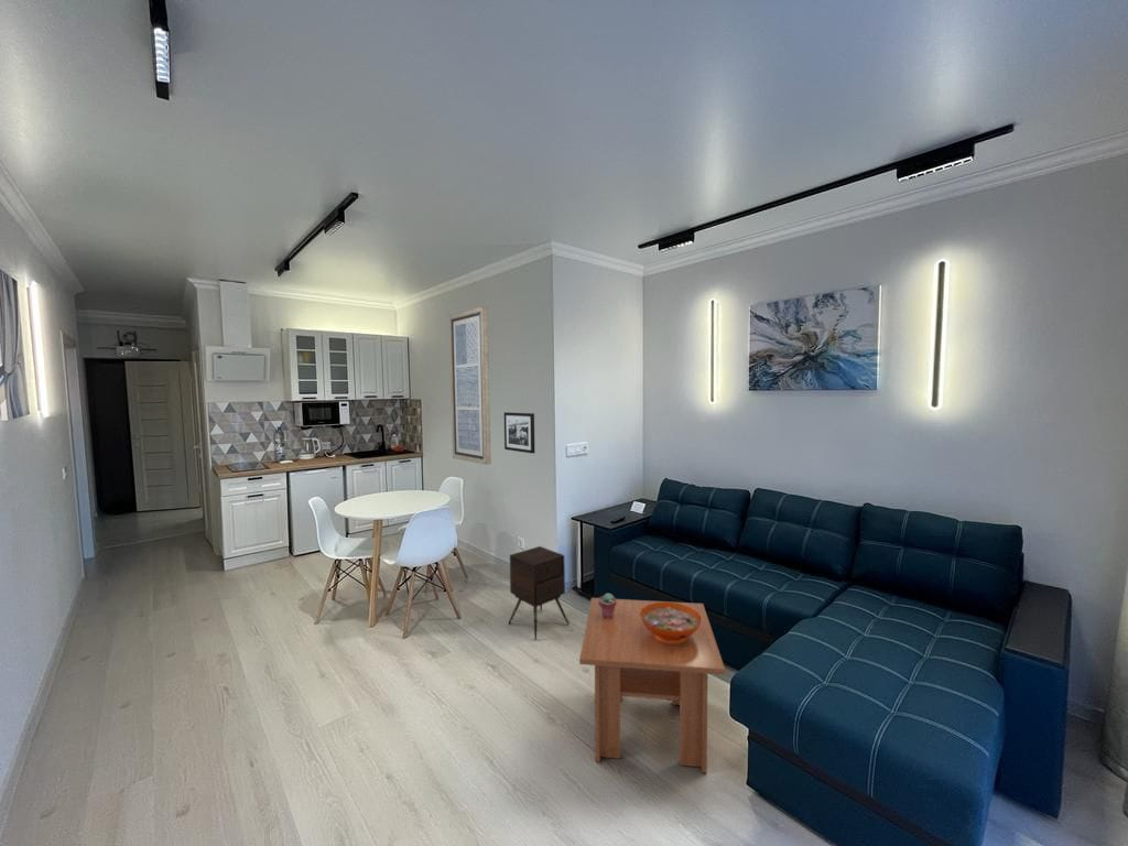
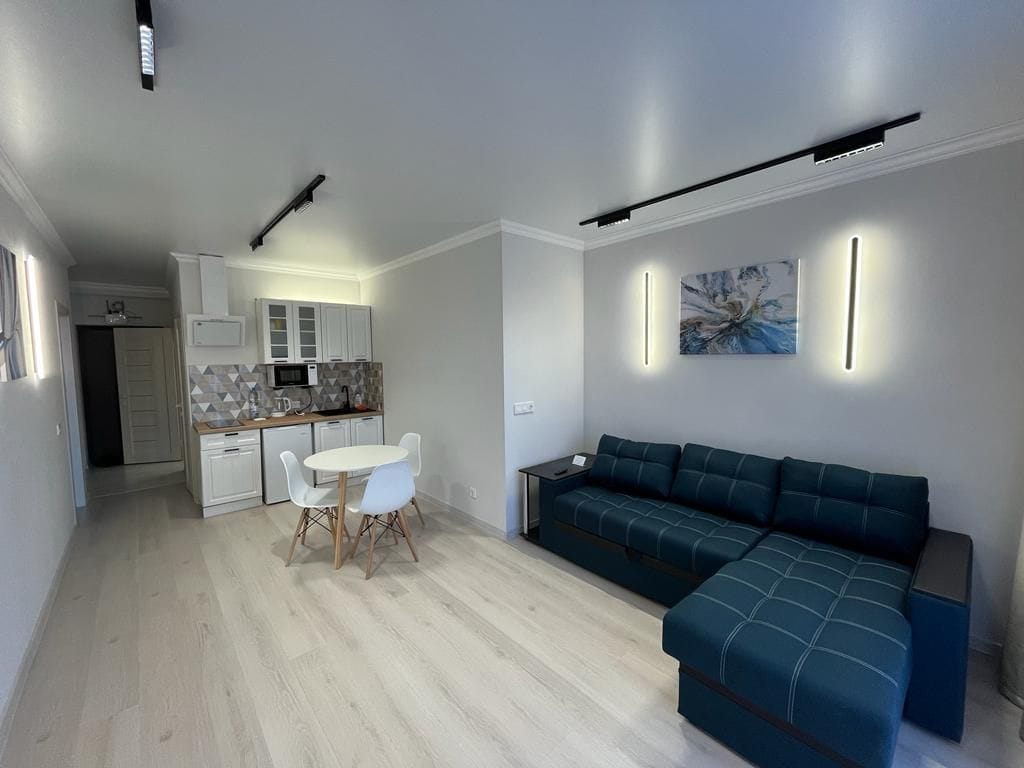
- side table [508,545,570,641]
- wall art [448,305,492,466]
- decorative bowl [640,601,701,643]
- potted succulent [598,593,617,619]
- picture frame [503,411,536,454]
- coffee table [578,597,726,774]
